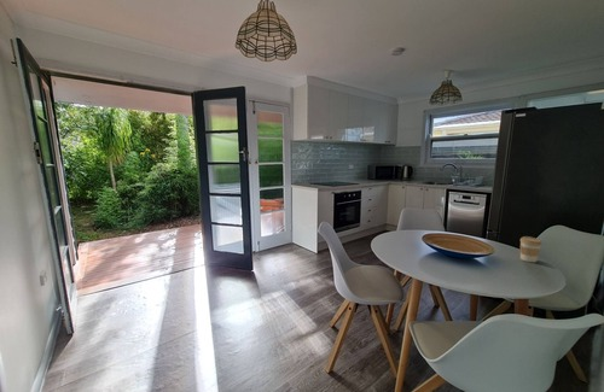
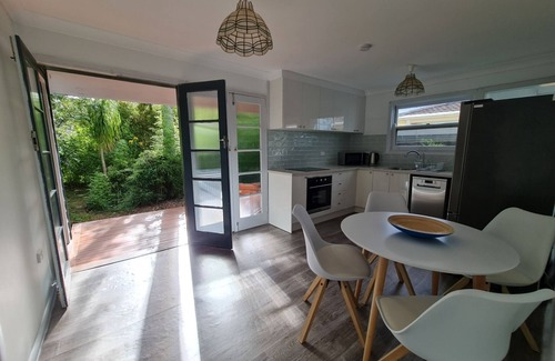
- coffee cup [519,235,544,263]
